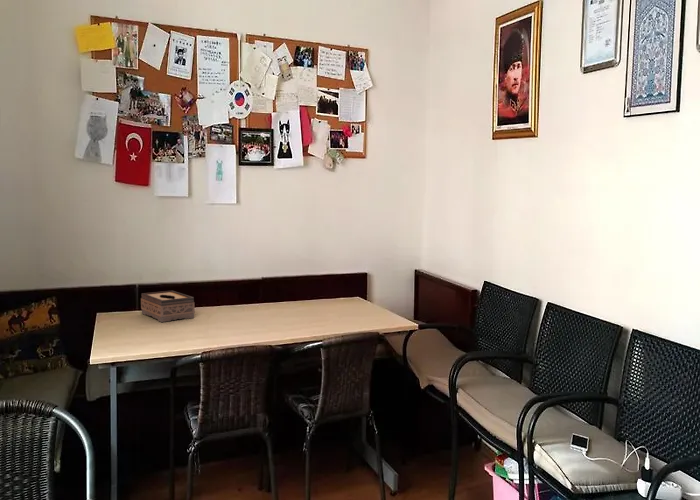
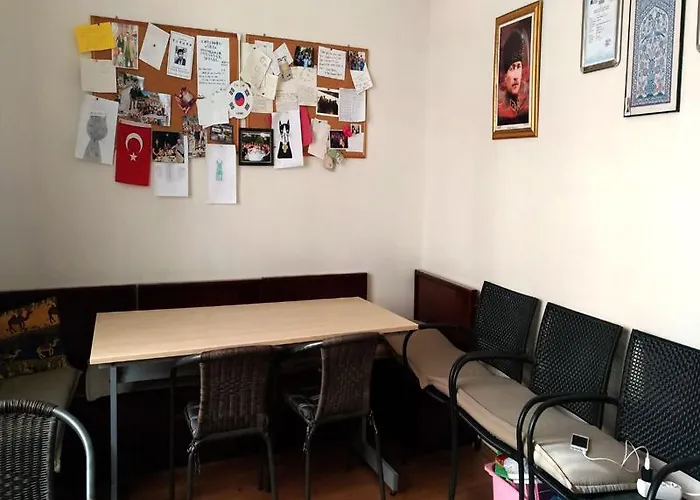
- tissue box [140,290,196,323]
